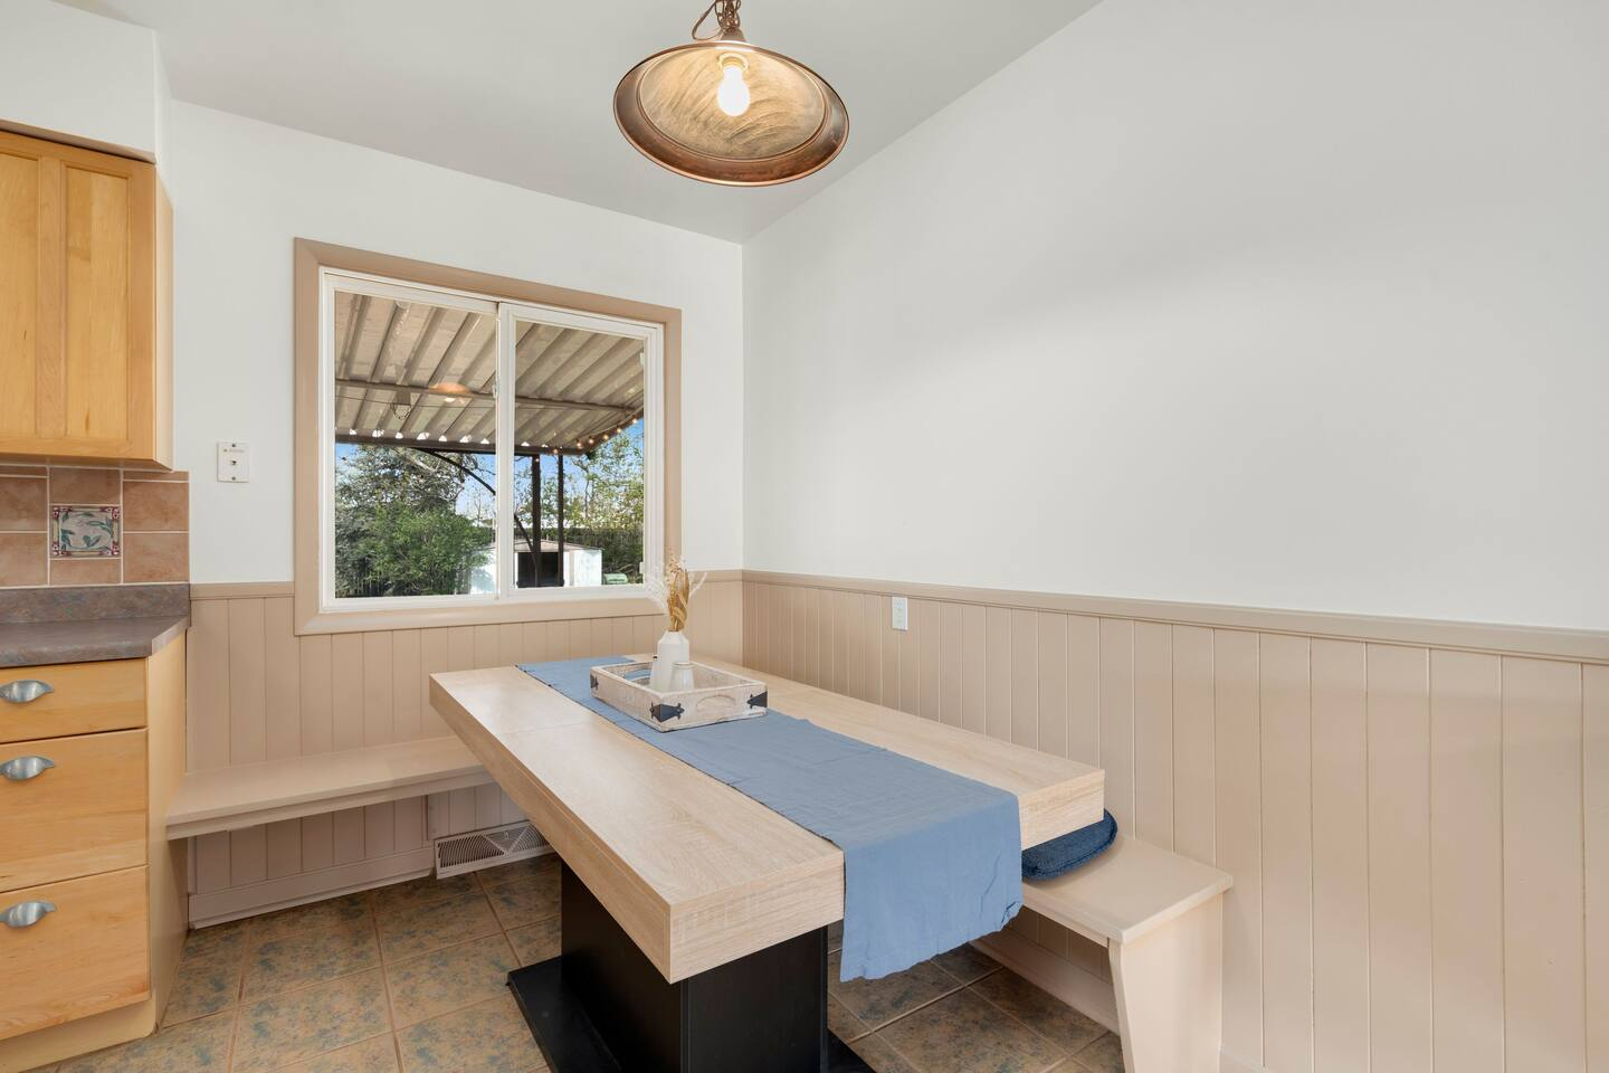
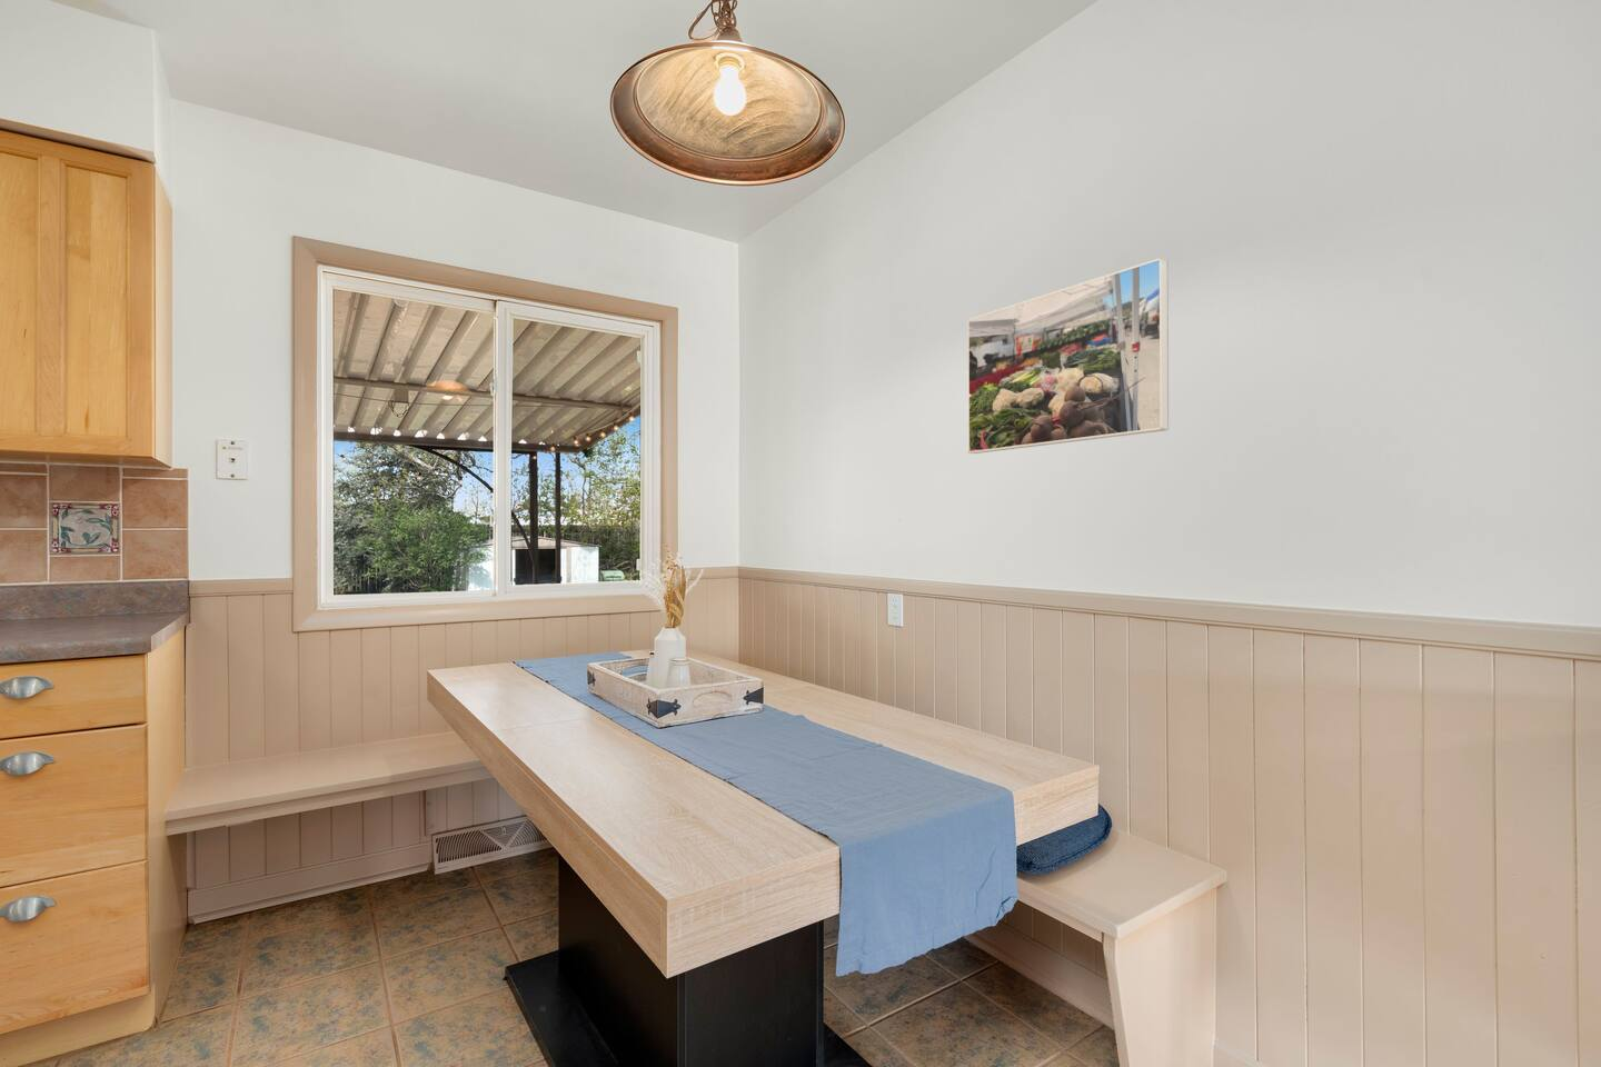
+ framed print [966,257,1170,455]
